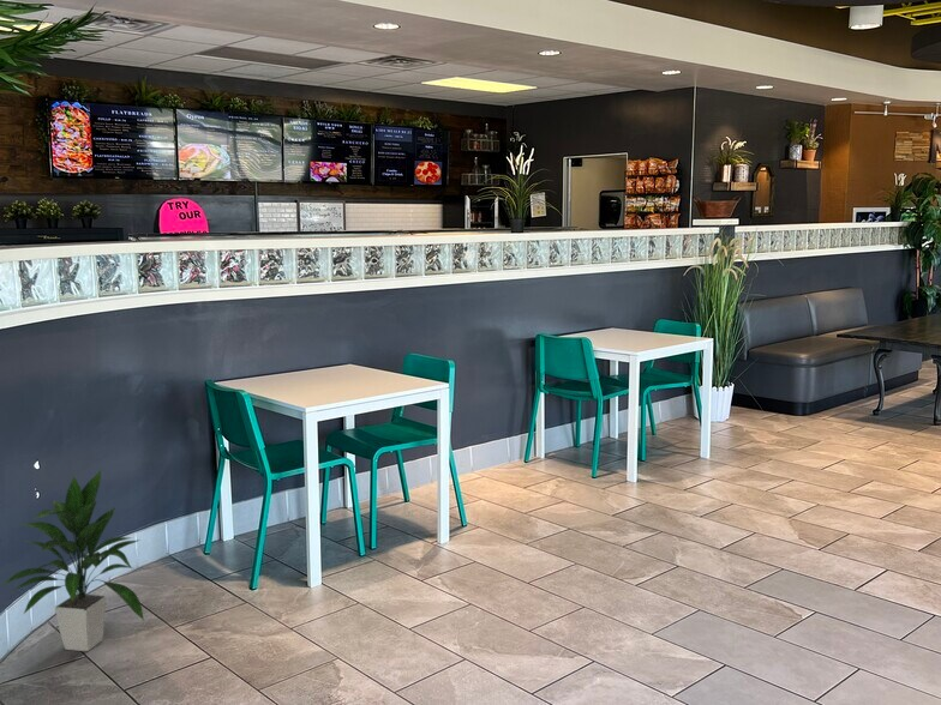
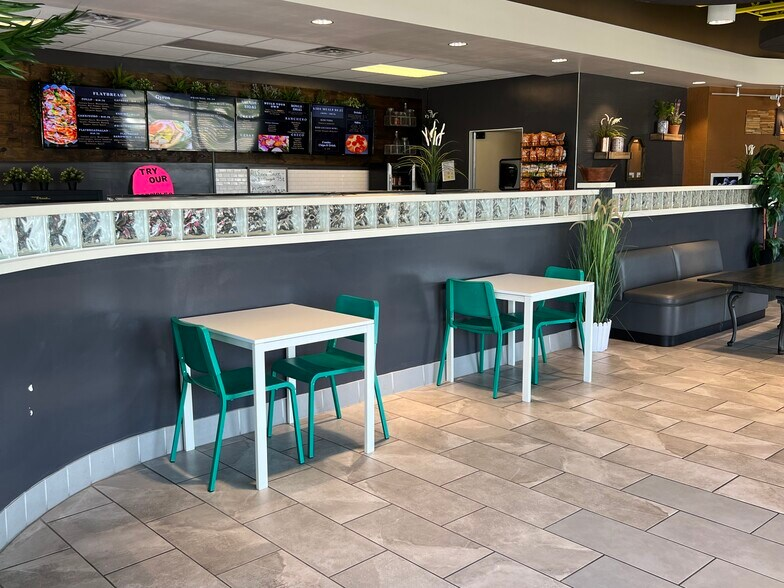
- indoor plant [1,468,145,652]
